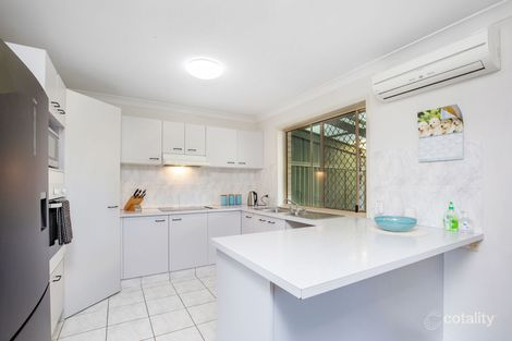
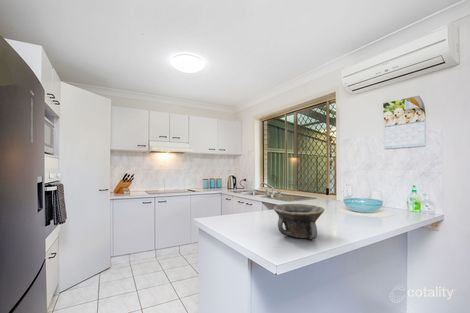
+ bowl [273,203,326,240]
